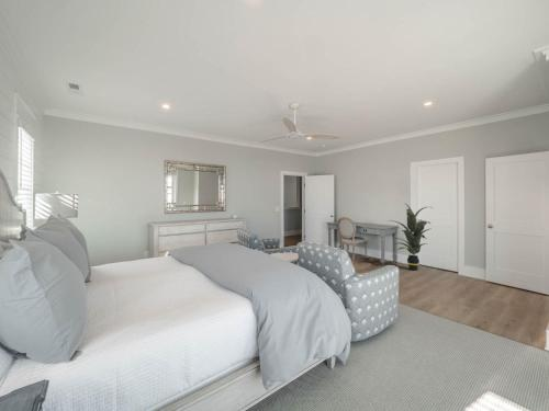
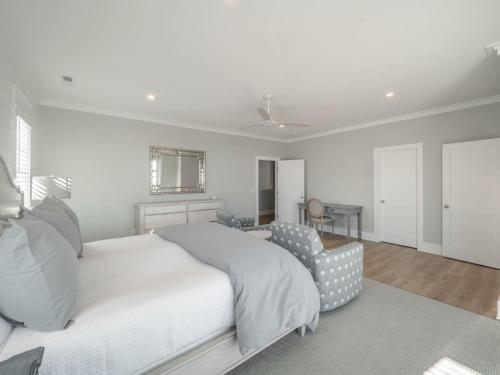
- indoor plant [386,203,434,272]
